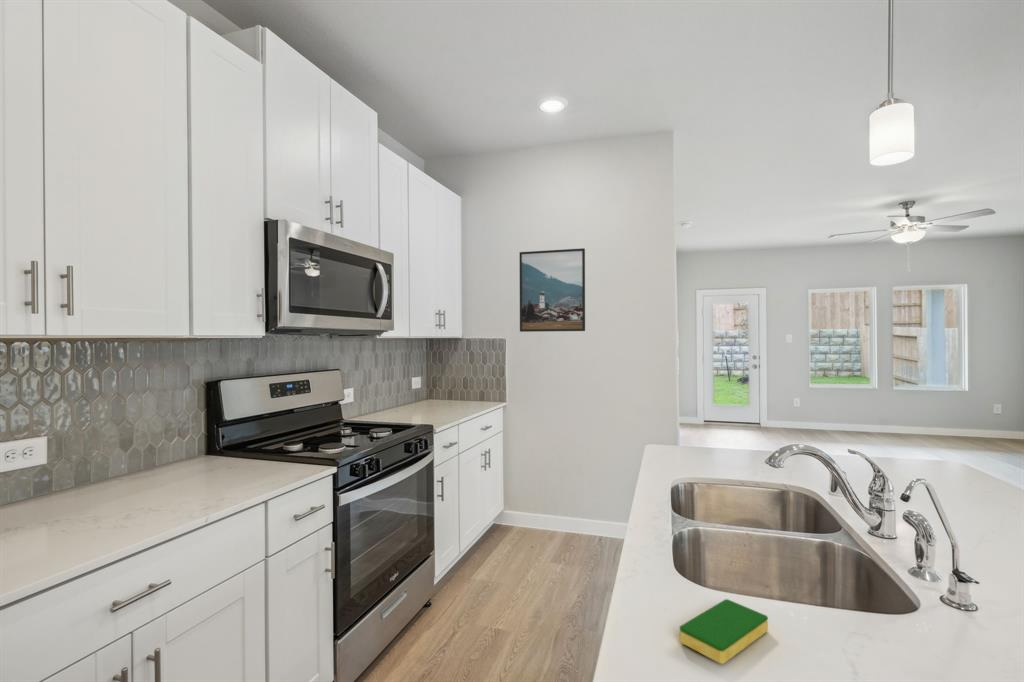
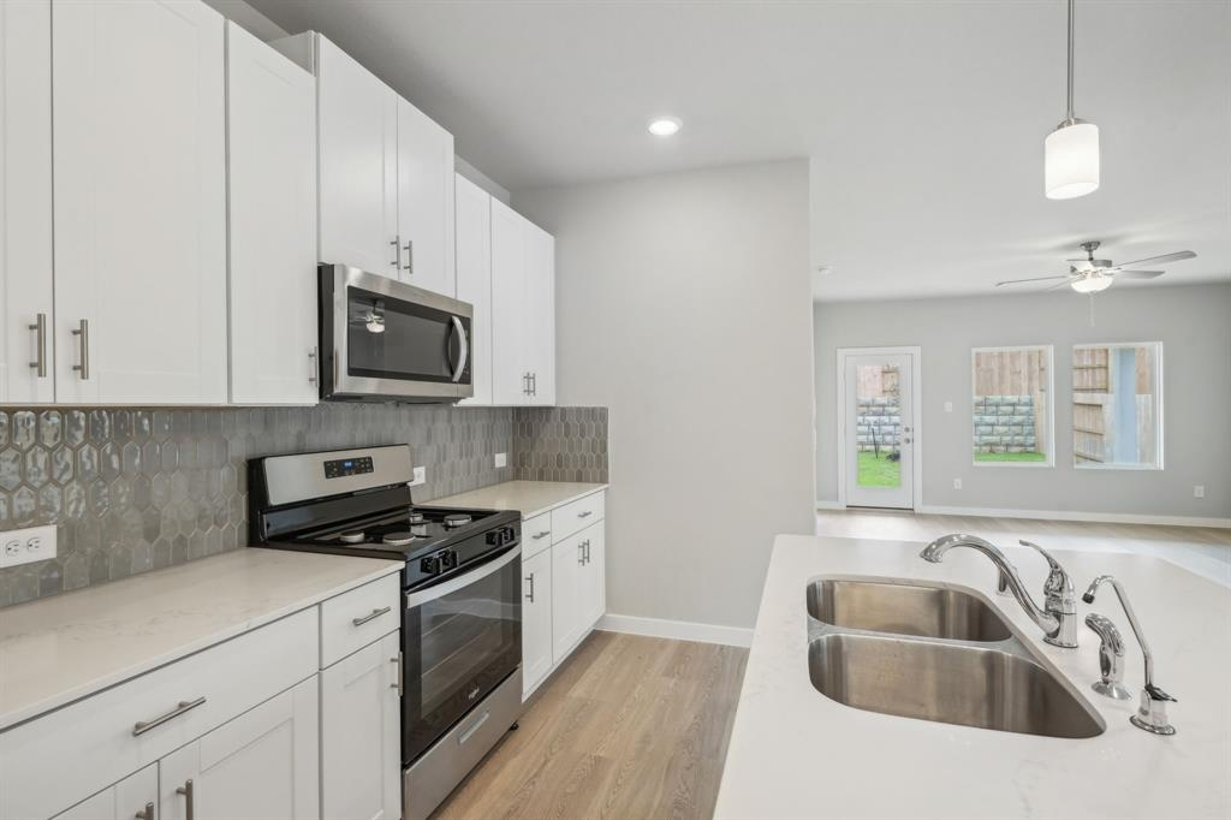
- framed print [519,247,586,333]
- dish sponge [679,598,769,665]
